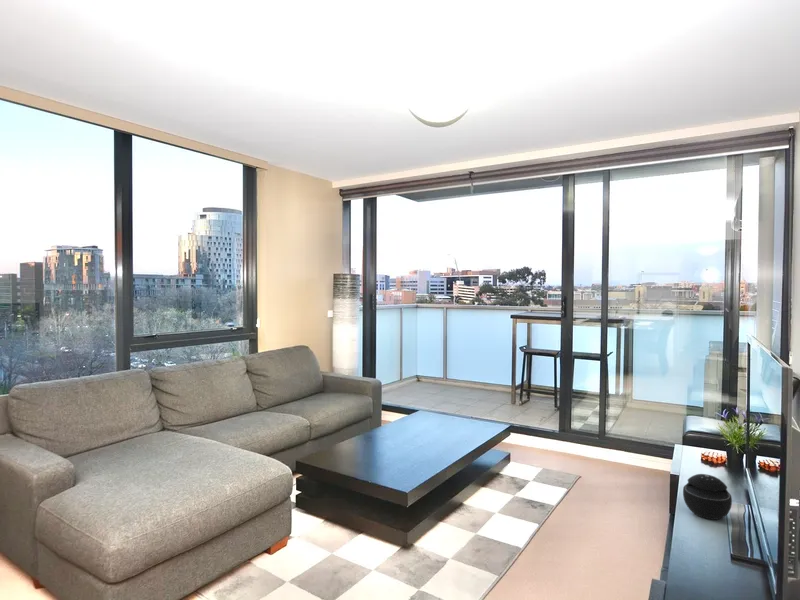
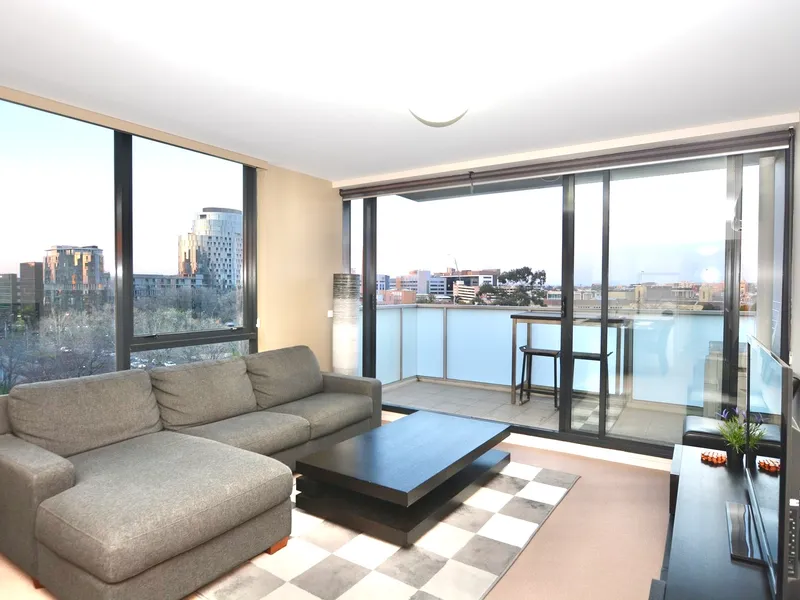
- speaker [682,473,733,521]
